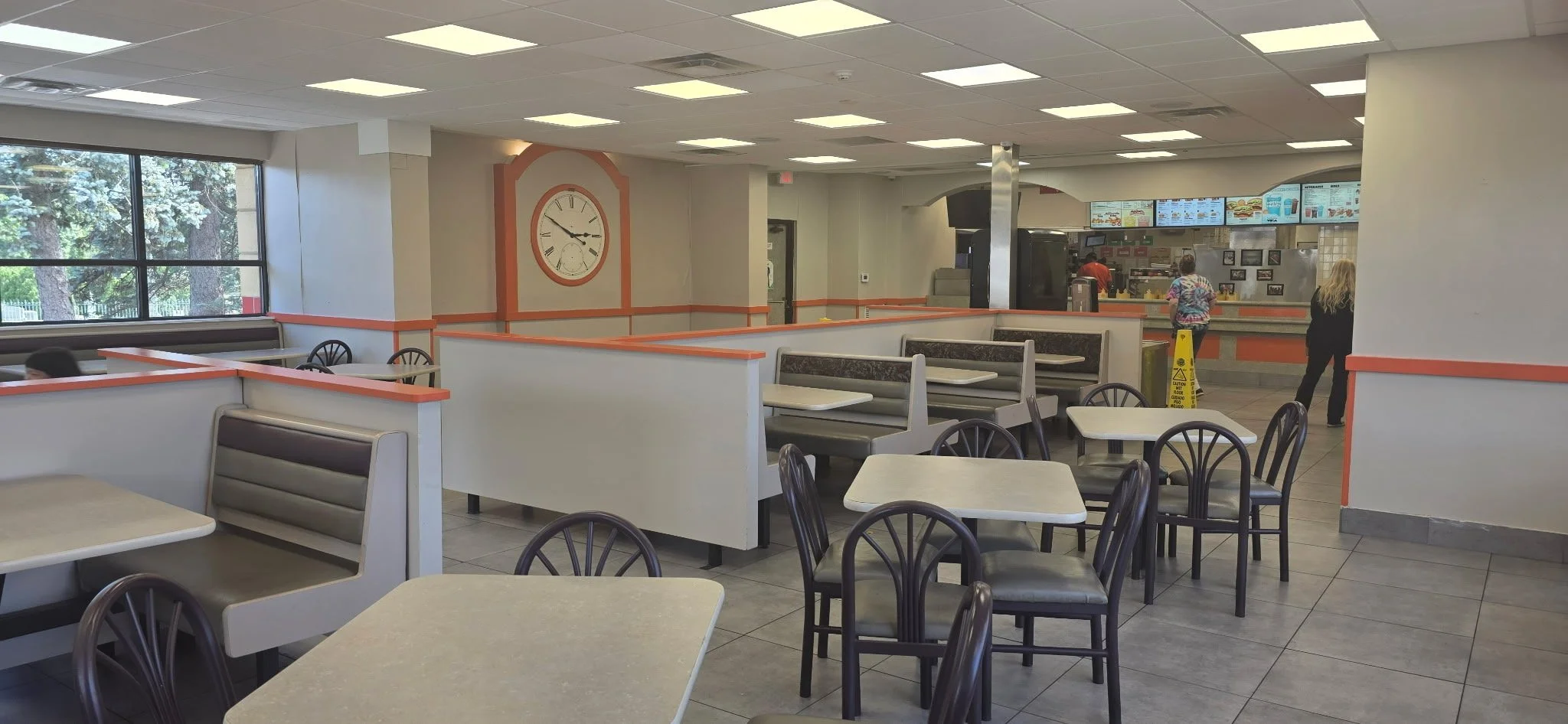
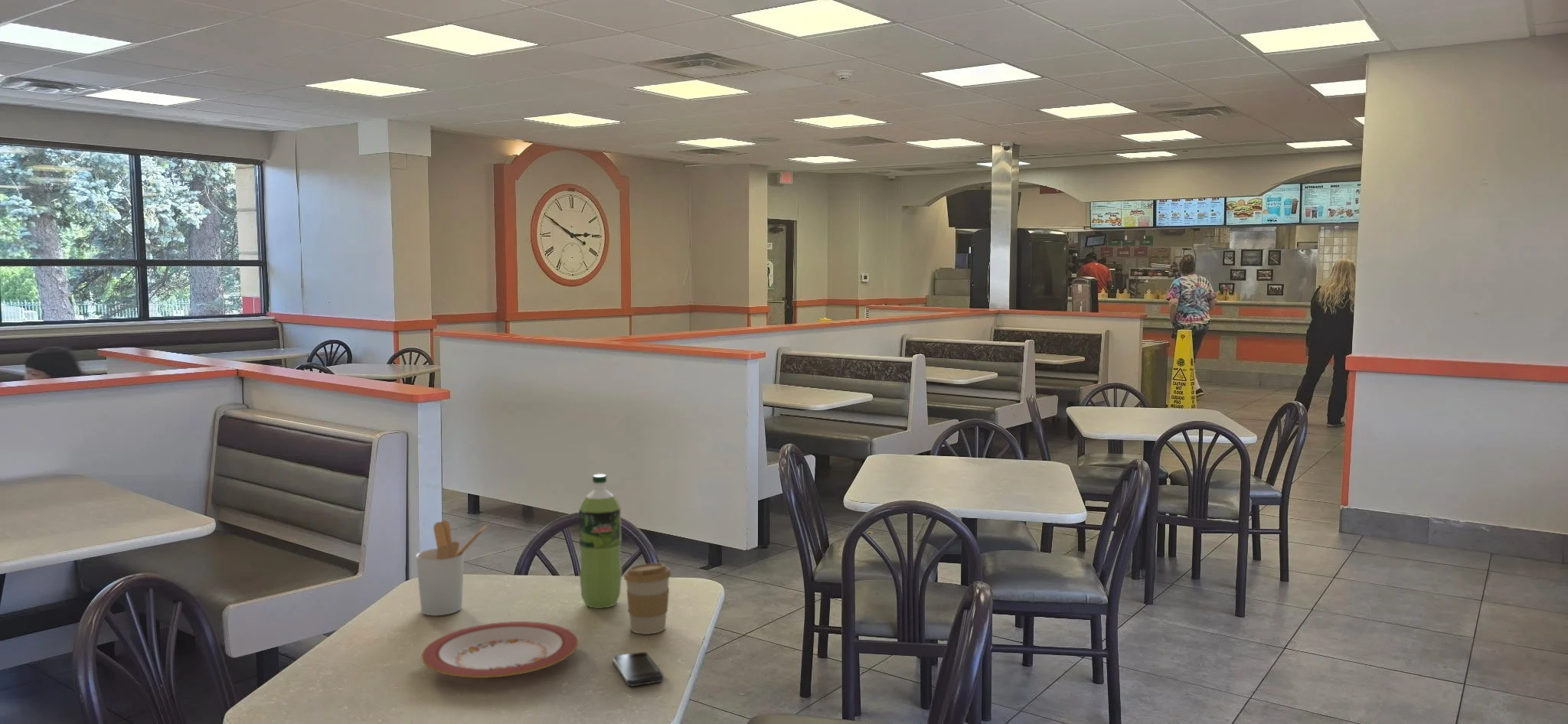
+ coffee cup [623,563,671,635]
+ smartphone [612,651,665,686]
+ pop [578,473,623,609]
+ plate [421,621,579,679]
+ utensil holder [415,520,488,616]
